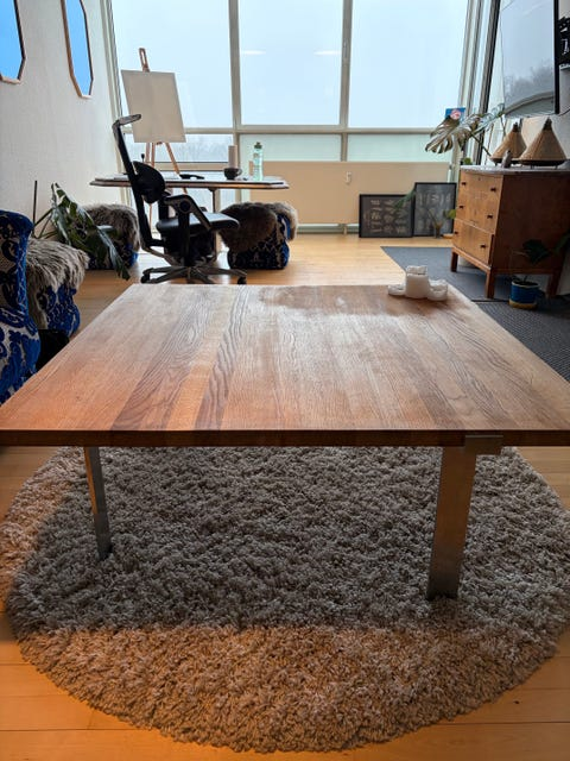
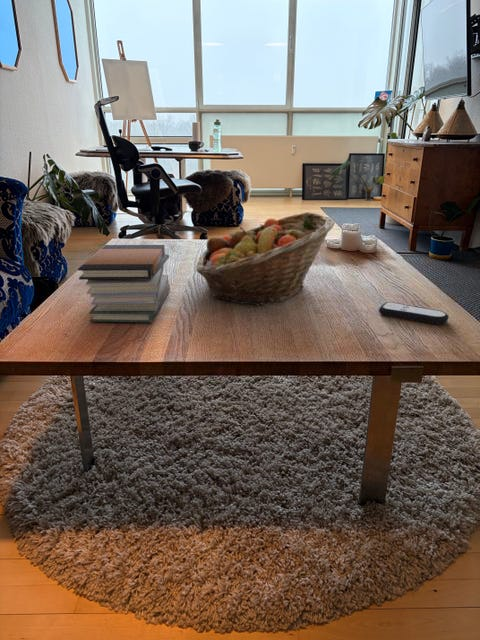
+ book stack [77,244,171,323]
+ remote control [378,301,449,325]
+ fruit basket [195,211,336,307]
